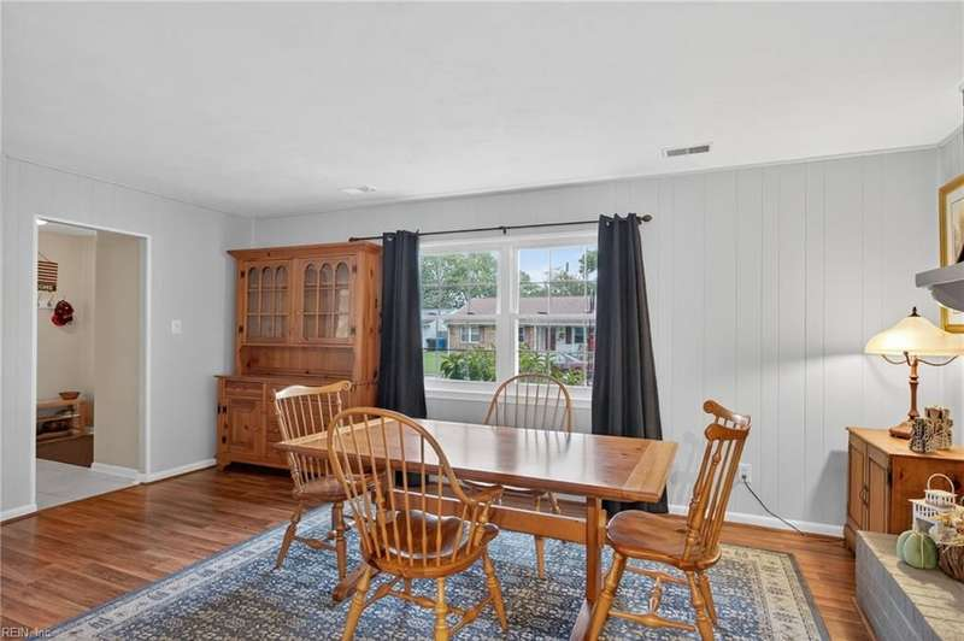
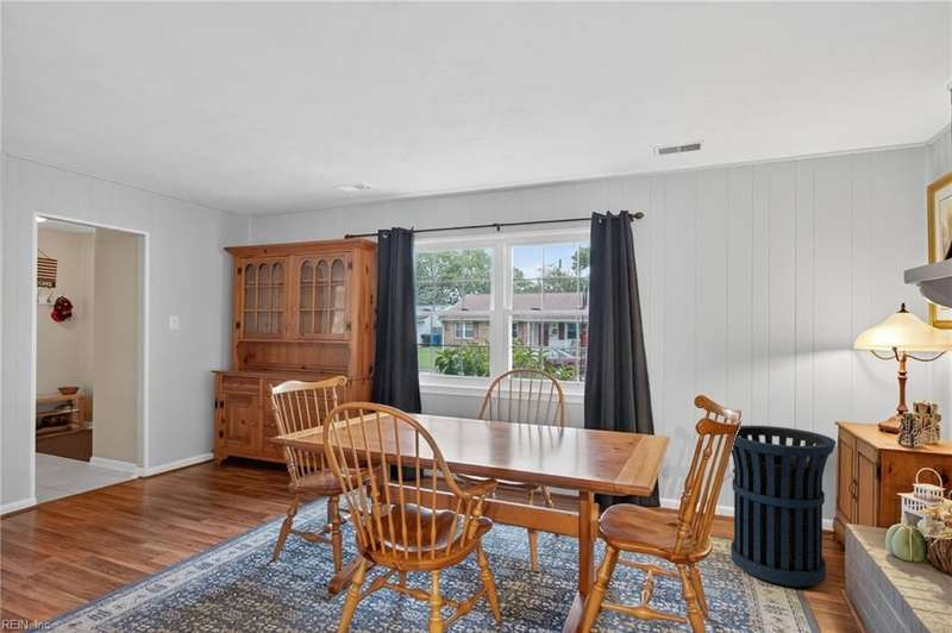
+ trash can [724,425,837,589]
